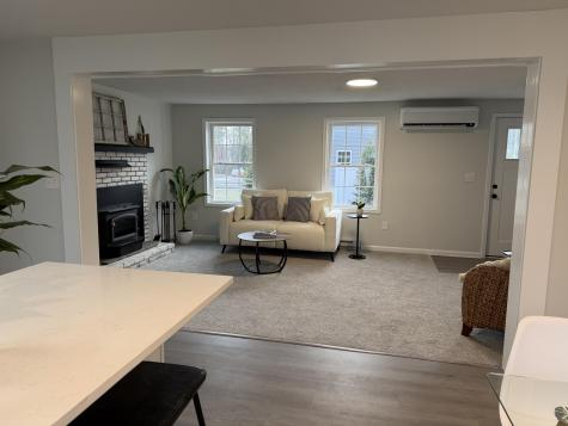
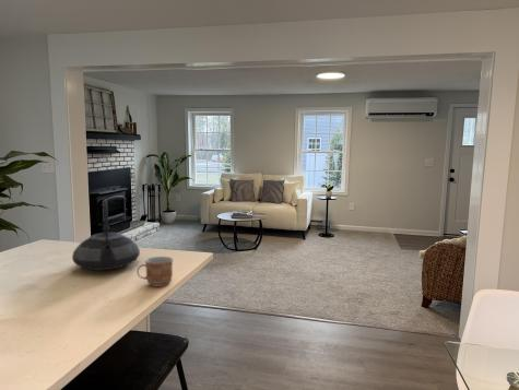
+ mug [135,256,174,288]
+ teapot [71,198,141,271]
